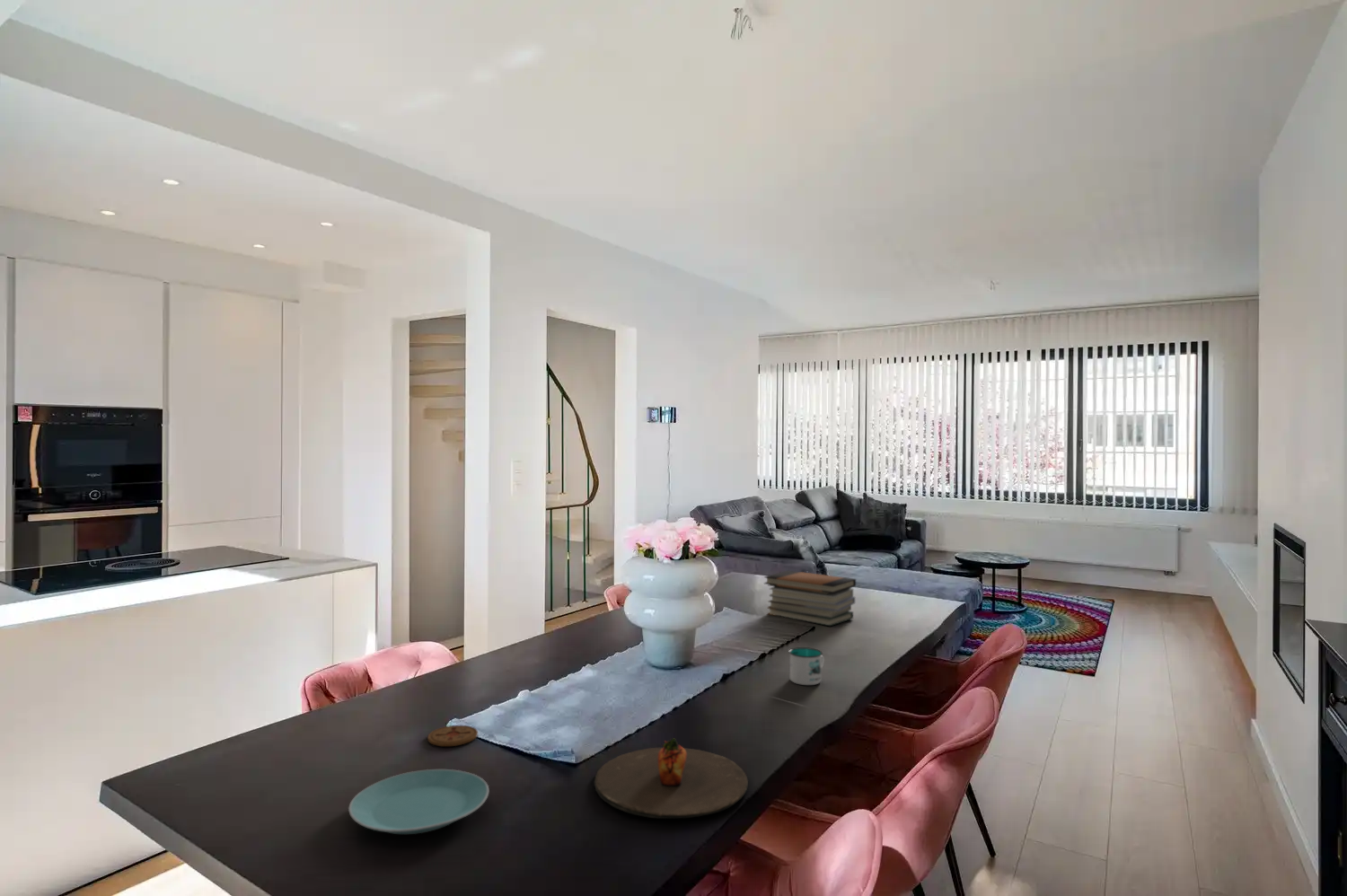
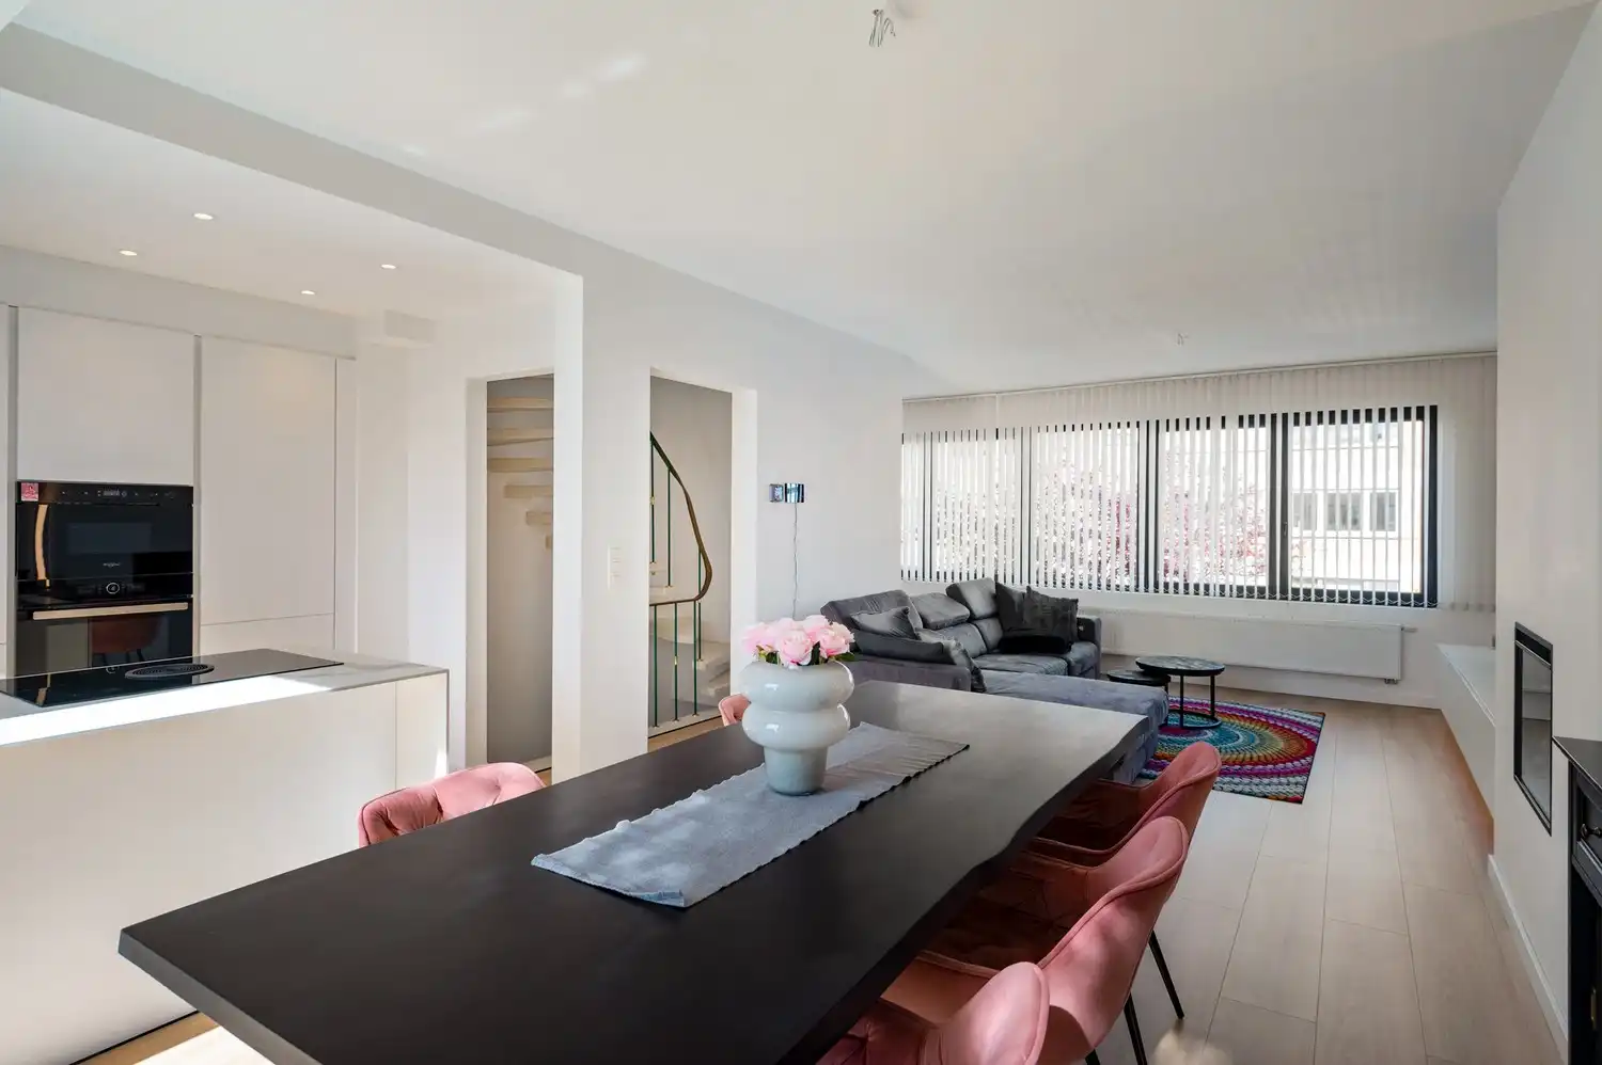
- coaster [427,725,479,747]
- mug [788,646,825,686]
- book stack [763,570,857,627]
- plate [348,769,489,835]
- plate [594,737,749,820]
